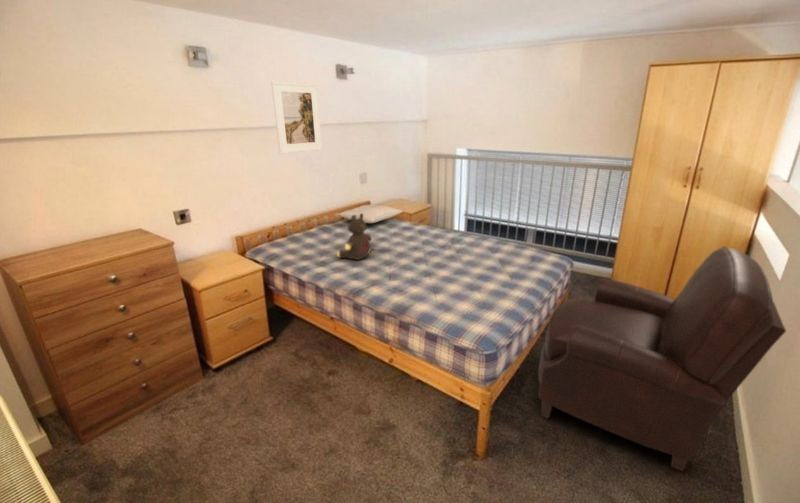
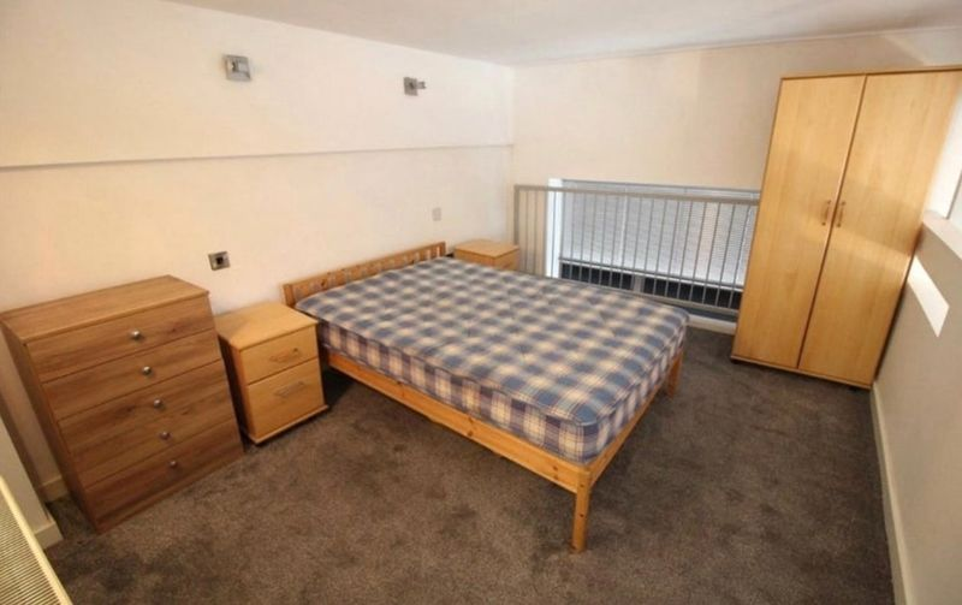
- teddy bear [336,213,373,261]
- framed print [270,80,323,155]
- chair [537,245,787,472]
- pillow [337,203,404,224]
